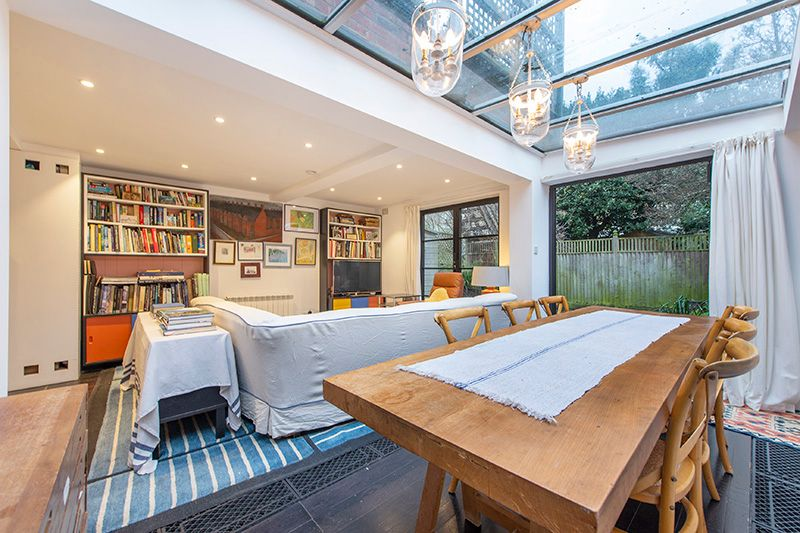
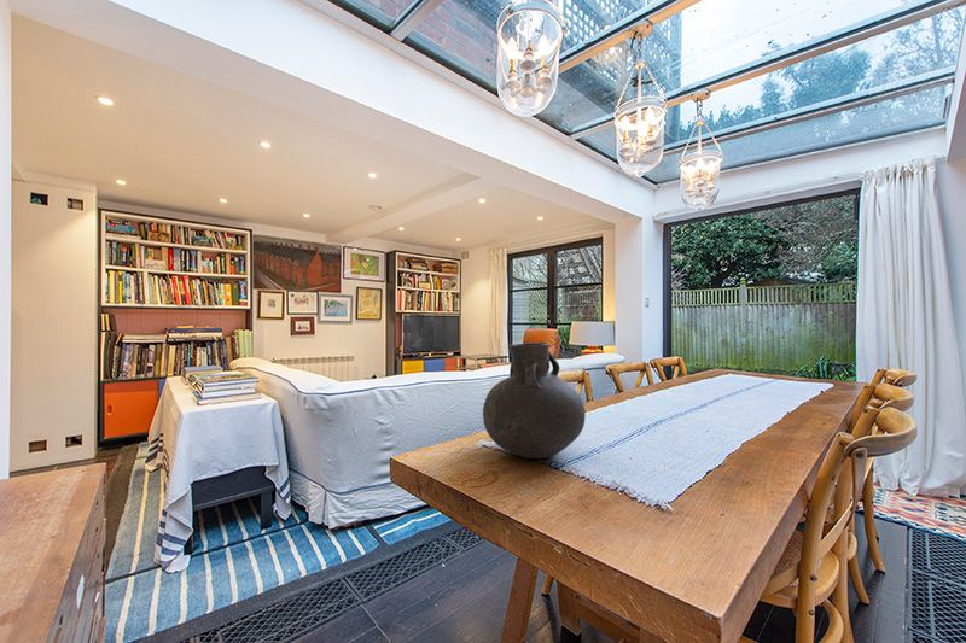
+ vase [482,341,587,460]
